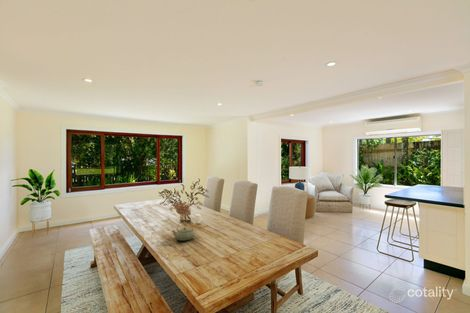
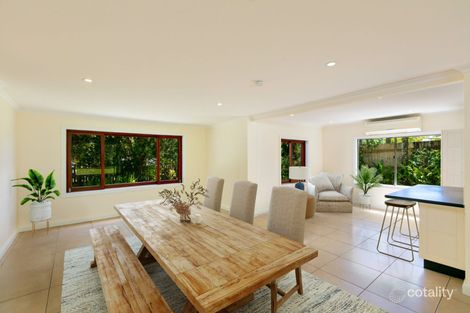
- teapot [171,221,196,242]
